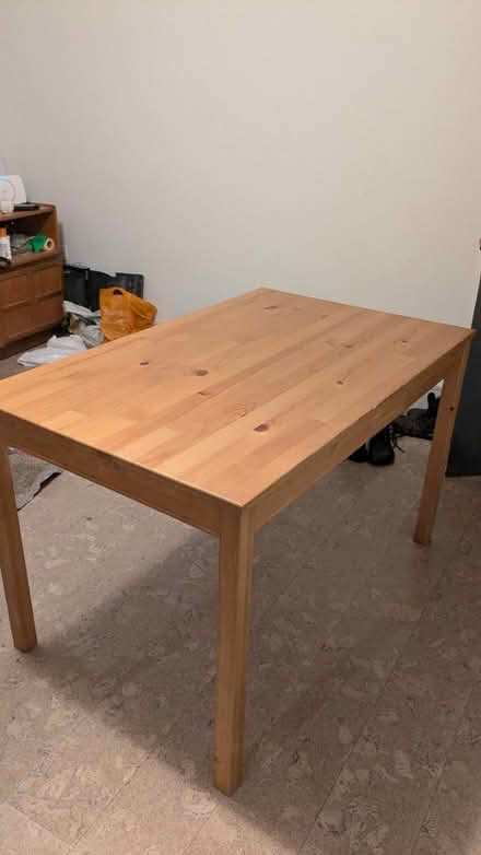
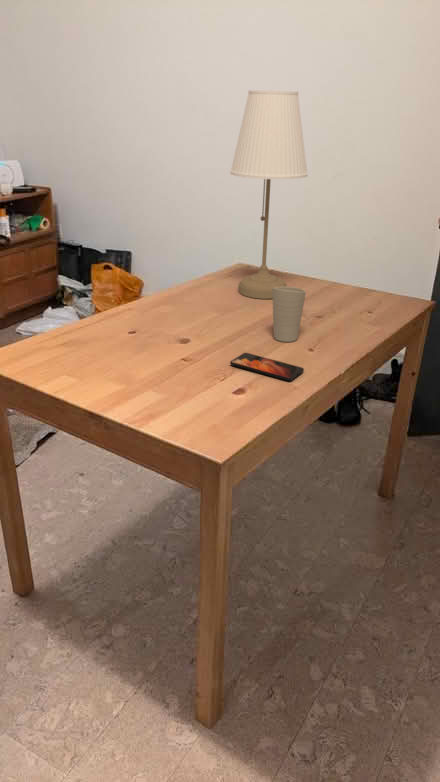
+ desk lamp [229,90,309,300]
+ cup [271,286,307,343]
+ smartphone [229,352,305,382]
